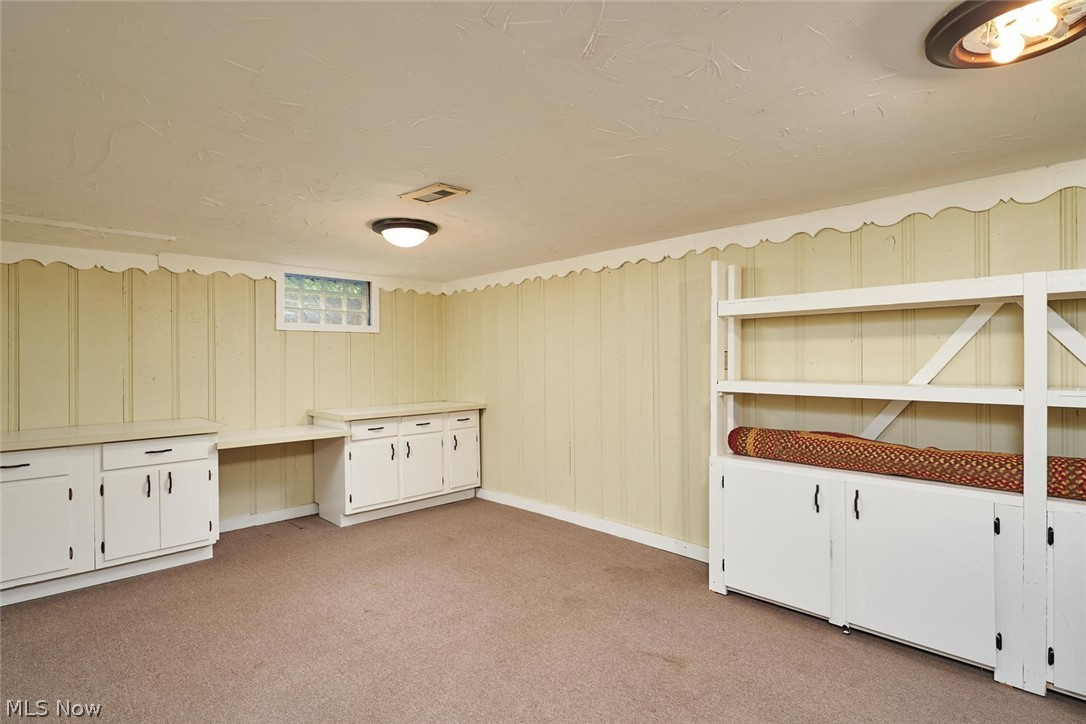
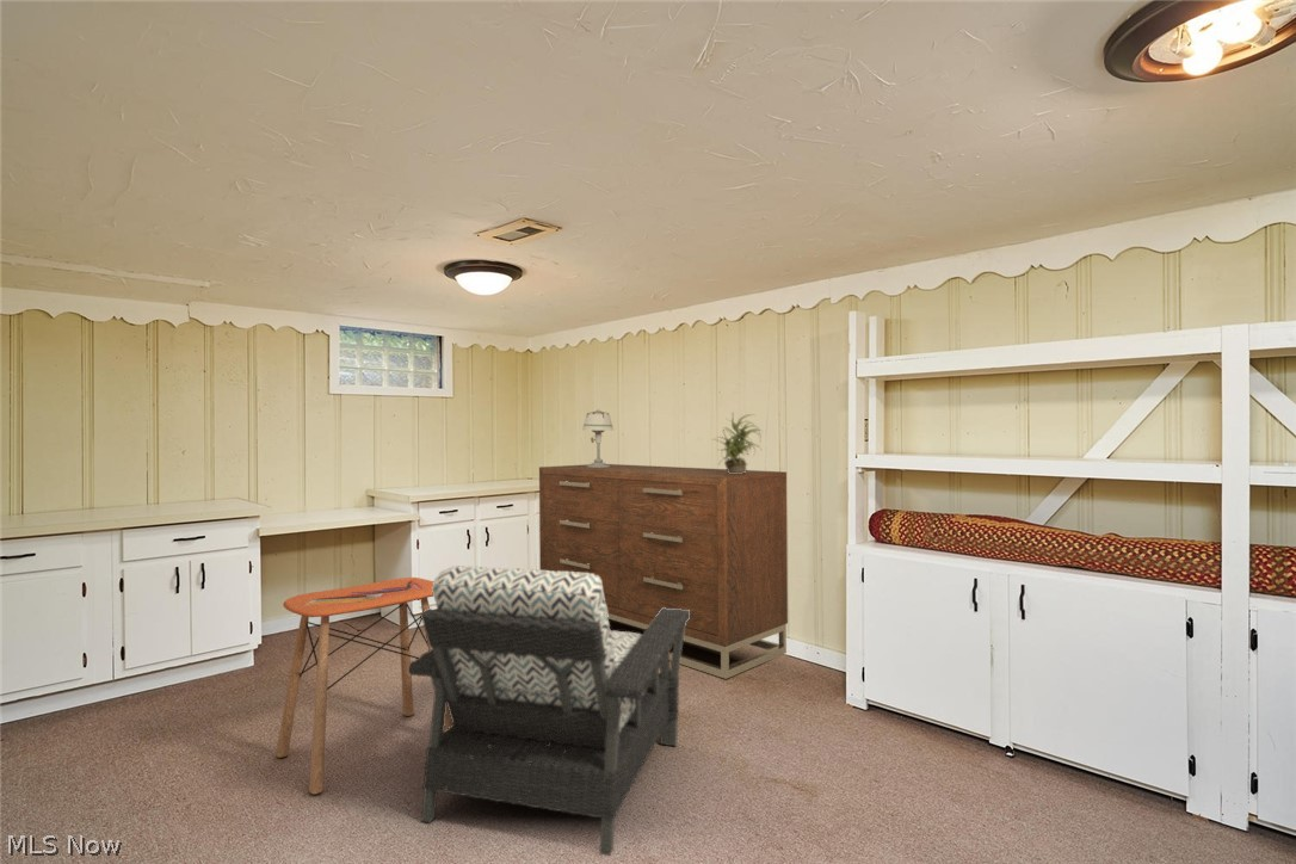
+ armchair [408,564,690,857]
+ side table [274,576,452,795]
+ table lamp [581,408,615,468]
+ dresser [538,463,789,680]
+ potted plant [710,412,765,474]
